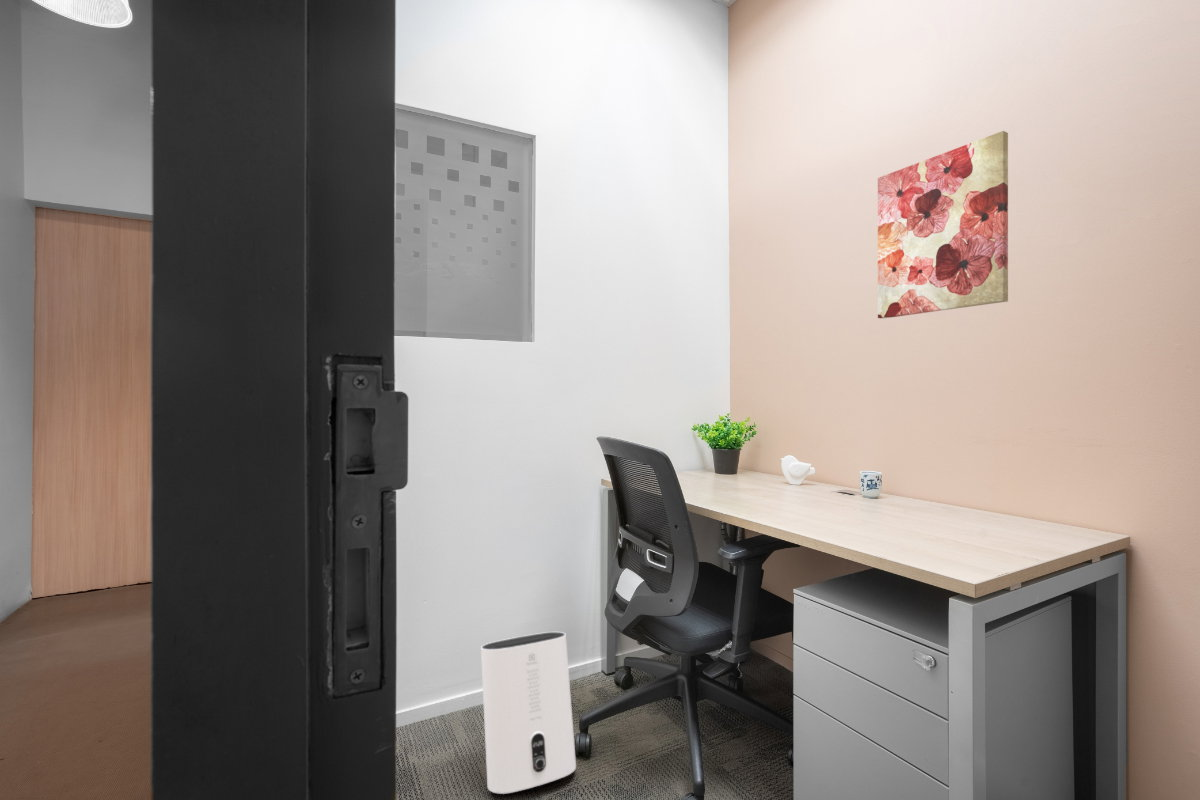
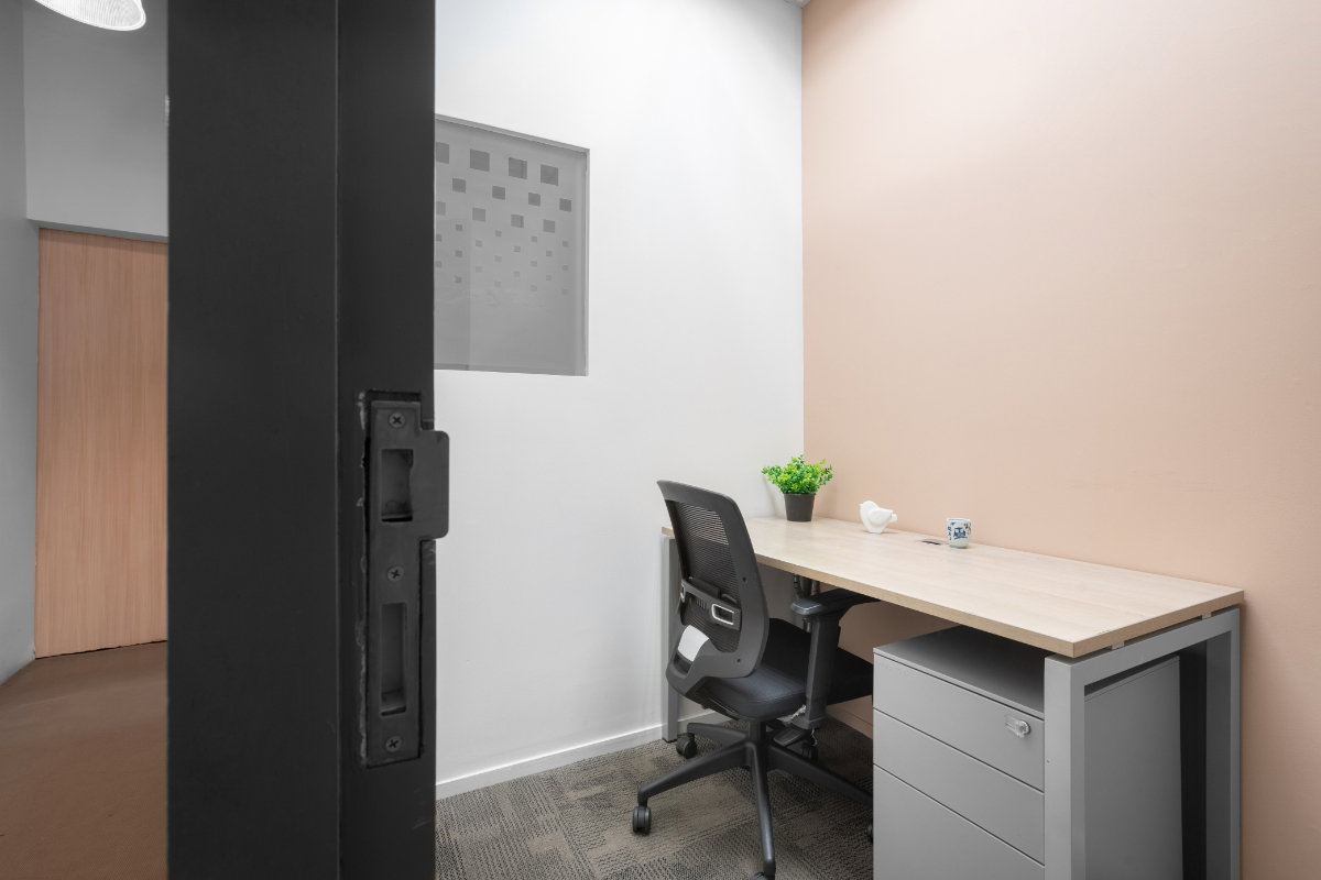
- air purifier [480,631,577,795]
- wall art [877,130,1009,319]
